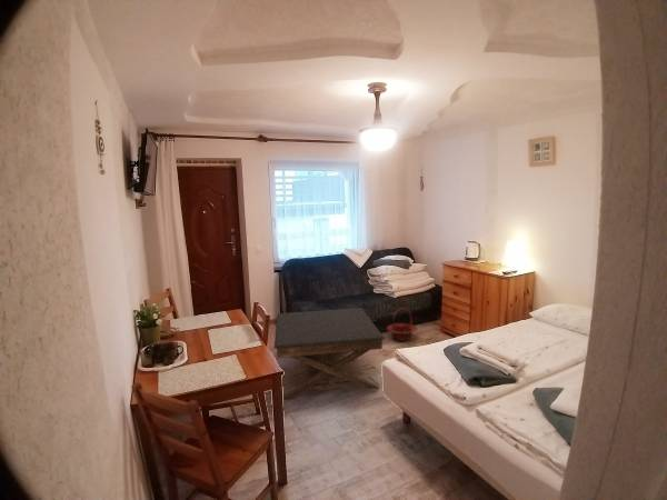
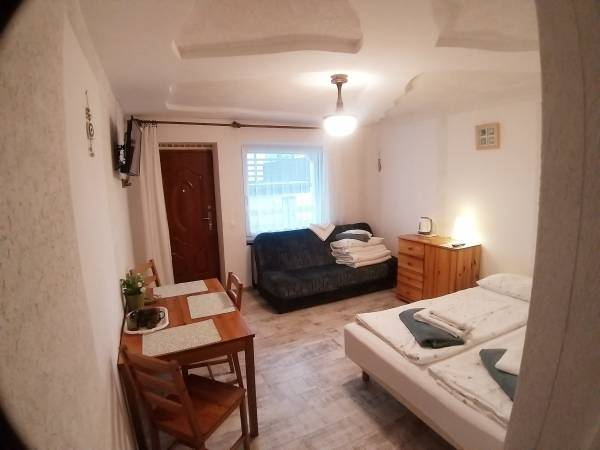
- basket [386,307,418,342]
- coffee table [273,307,386,399]
